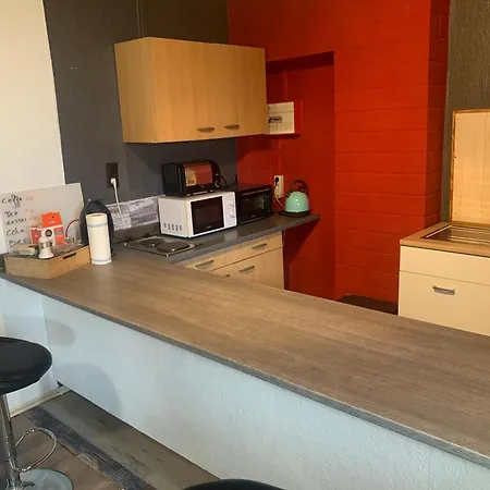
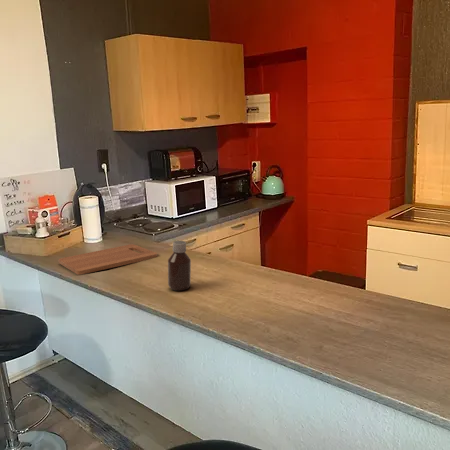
+ bottle [167,240,192,292]
+ cutting board [58,243,158,276]
